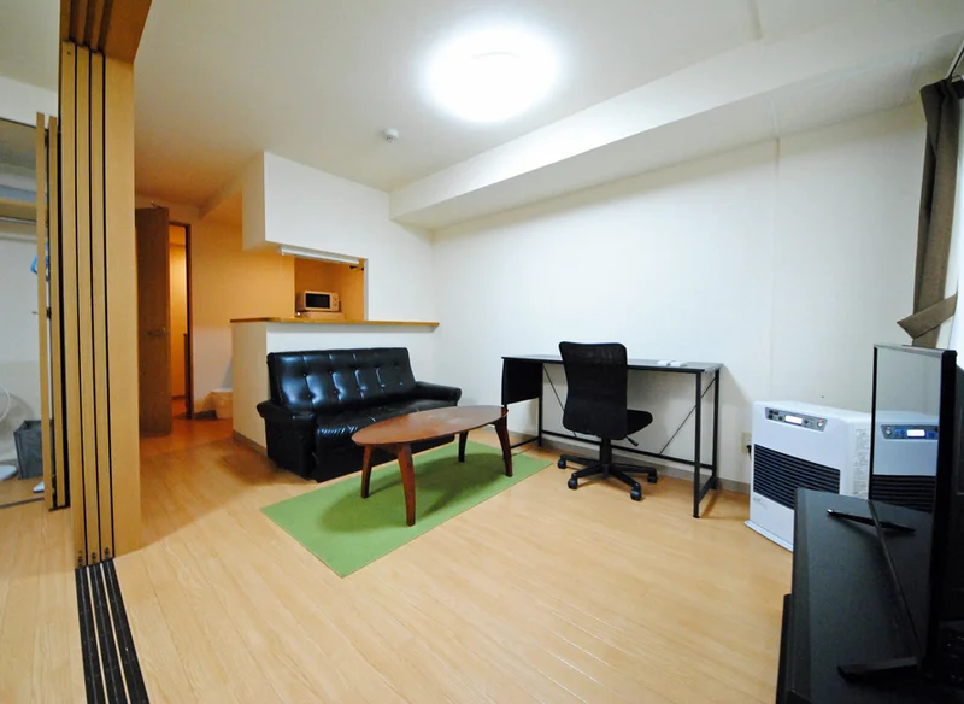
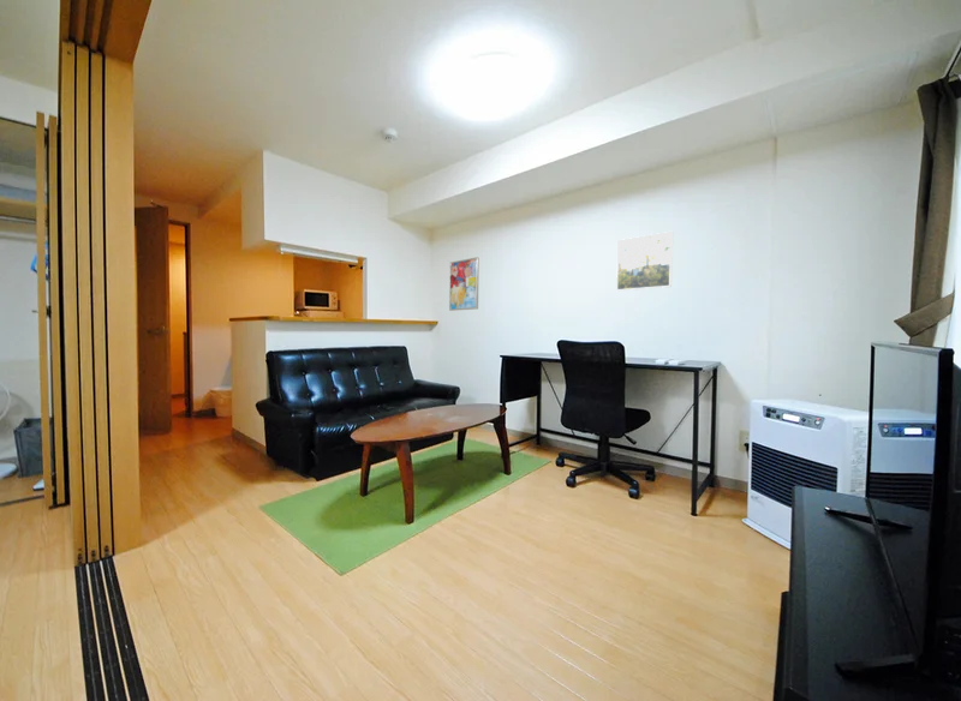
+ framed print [615,230,674,292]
+ wall art [448,256,480,312]
